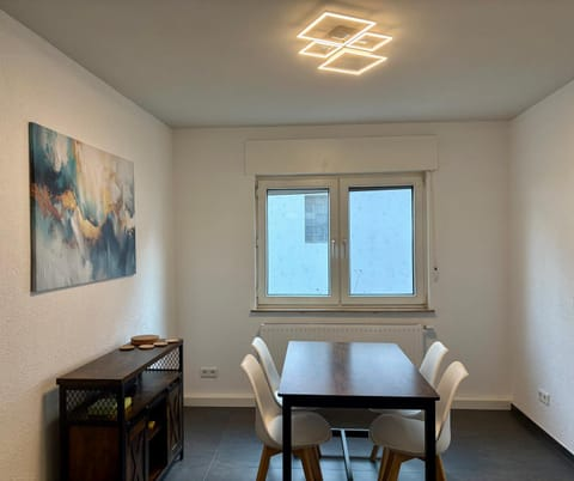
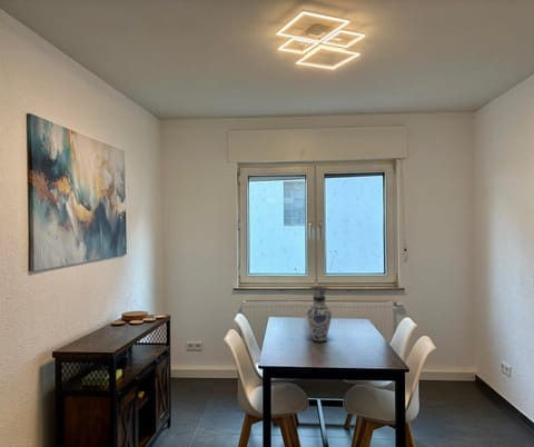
+ vase [306,286,333,344]
